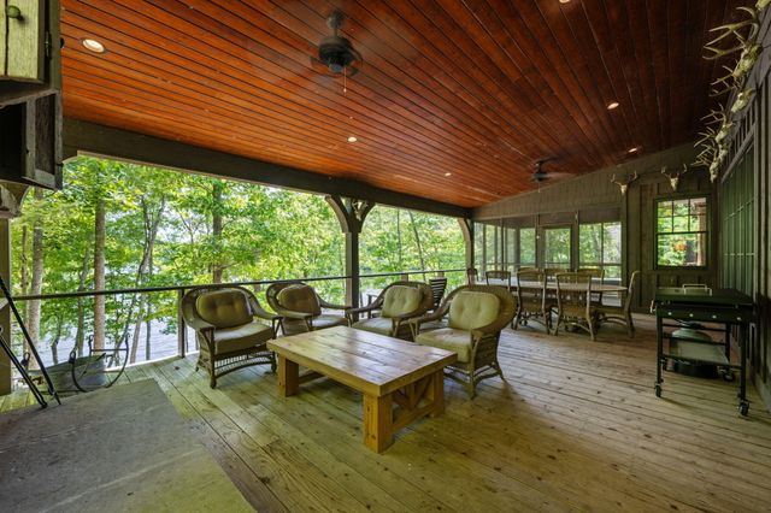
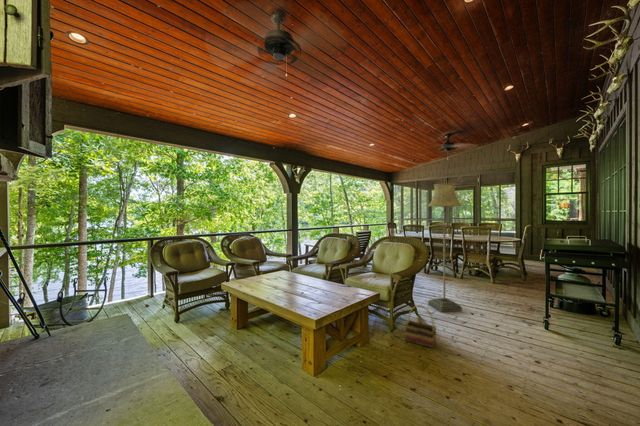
+ basket [404,304,437,349]
+ floor lamp [427,182,463,313]
